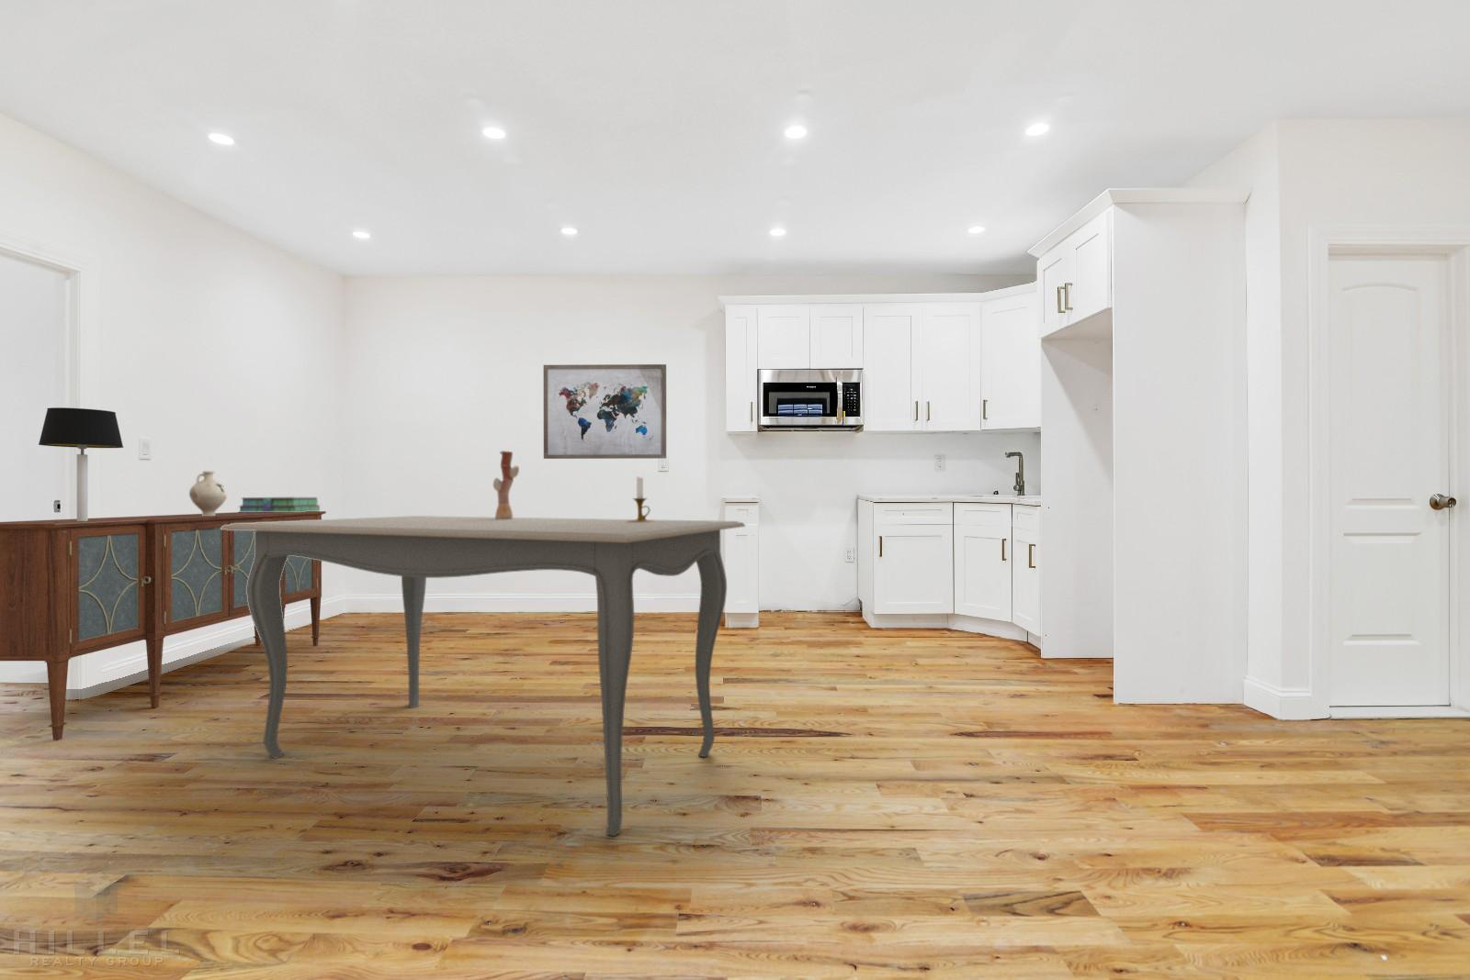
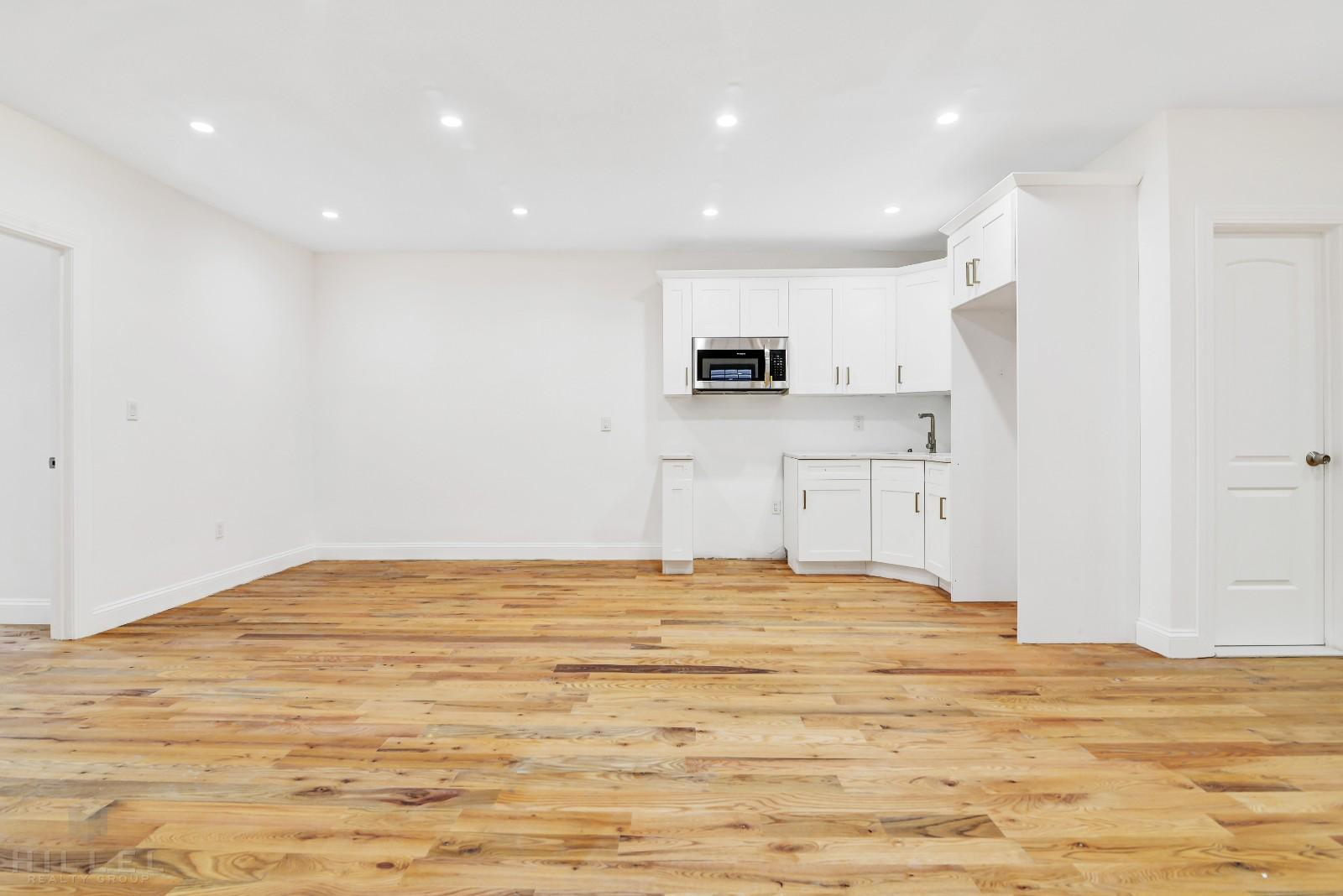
- stack of books [238,497,321,512]
- sideboard [0,510,327,740]
- table lamp [37,407,124,522]
- decorative vase [188,470,228,515]
- wall art [543,363,667,459]
- dining table [220,515,746,837]
- vase [493,450,520,520]
- candlestick [627,476,653,522]
